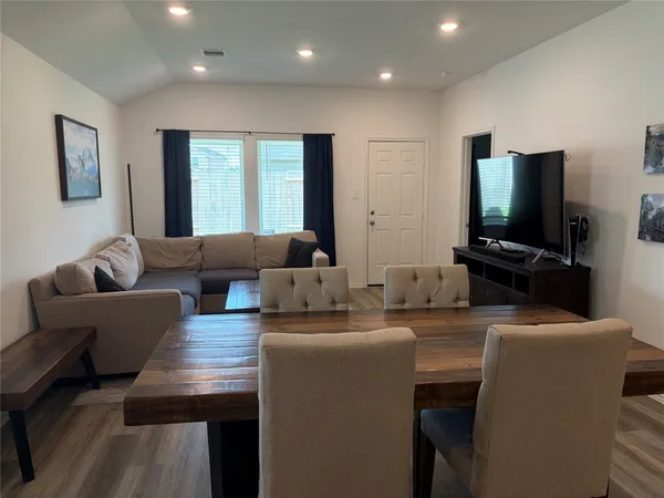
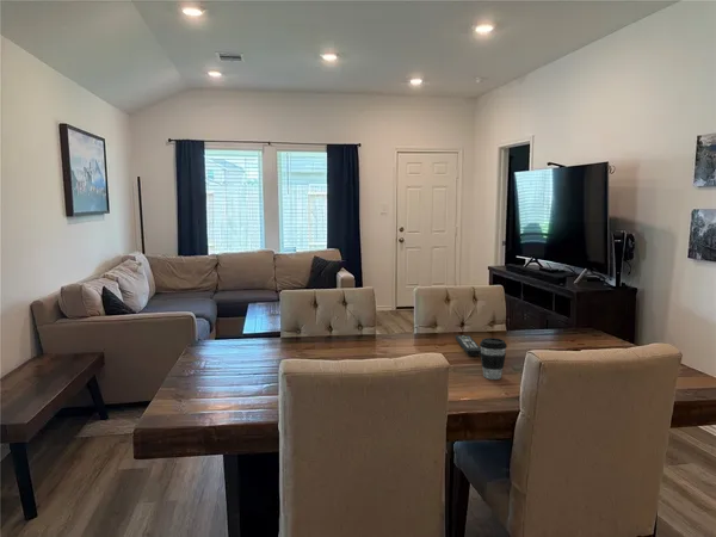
+ coffee cup [479,337,508,381]
+ remote control [455,334,481,357]
